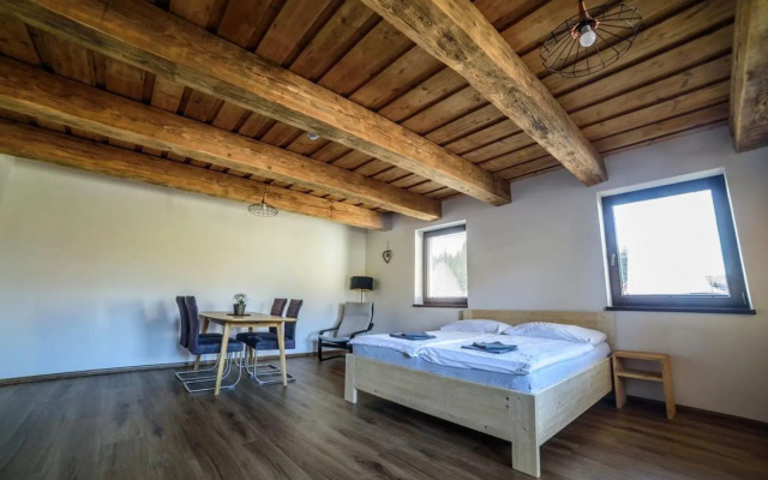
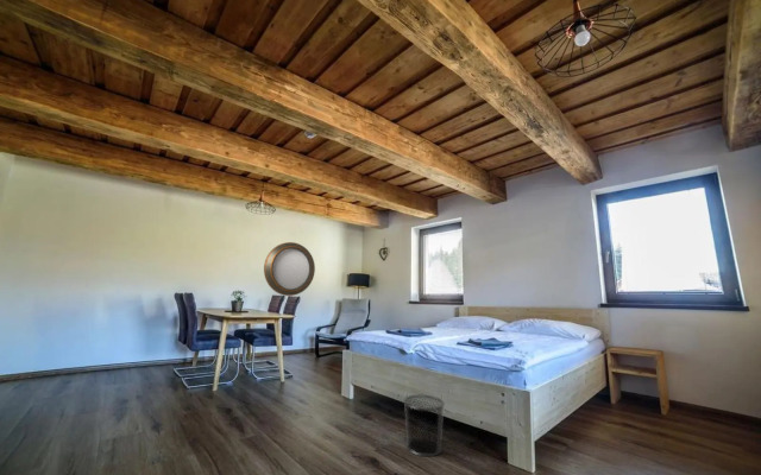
+ home mirror [263,241,316,297]
+ waste bin [403,393,446,457]
